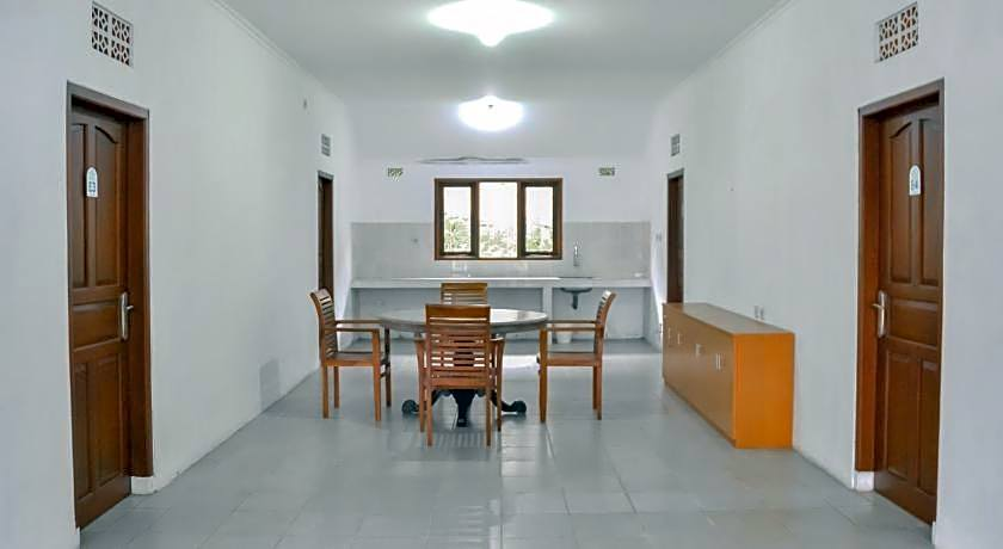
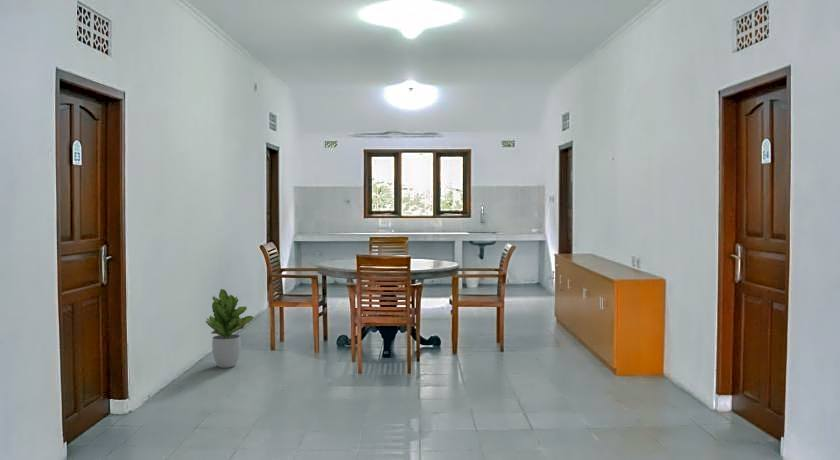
+ potted plant [205,288,255,369]
